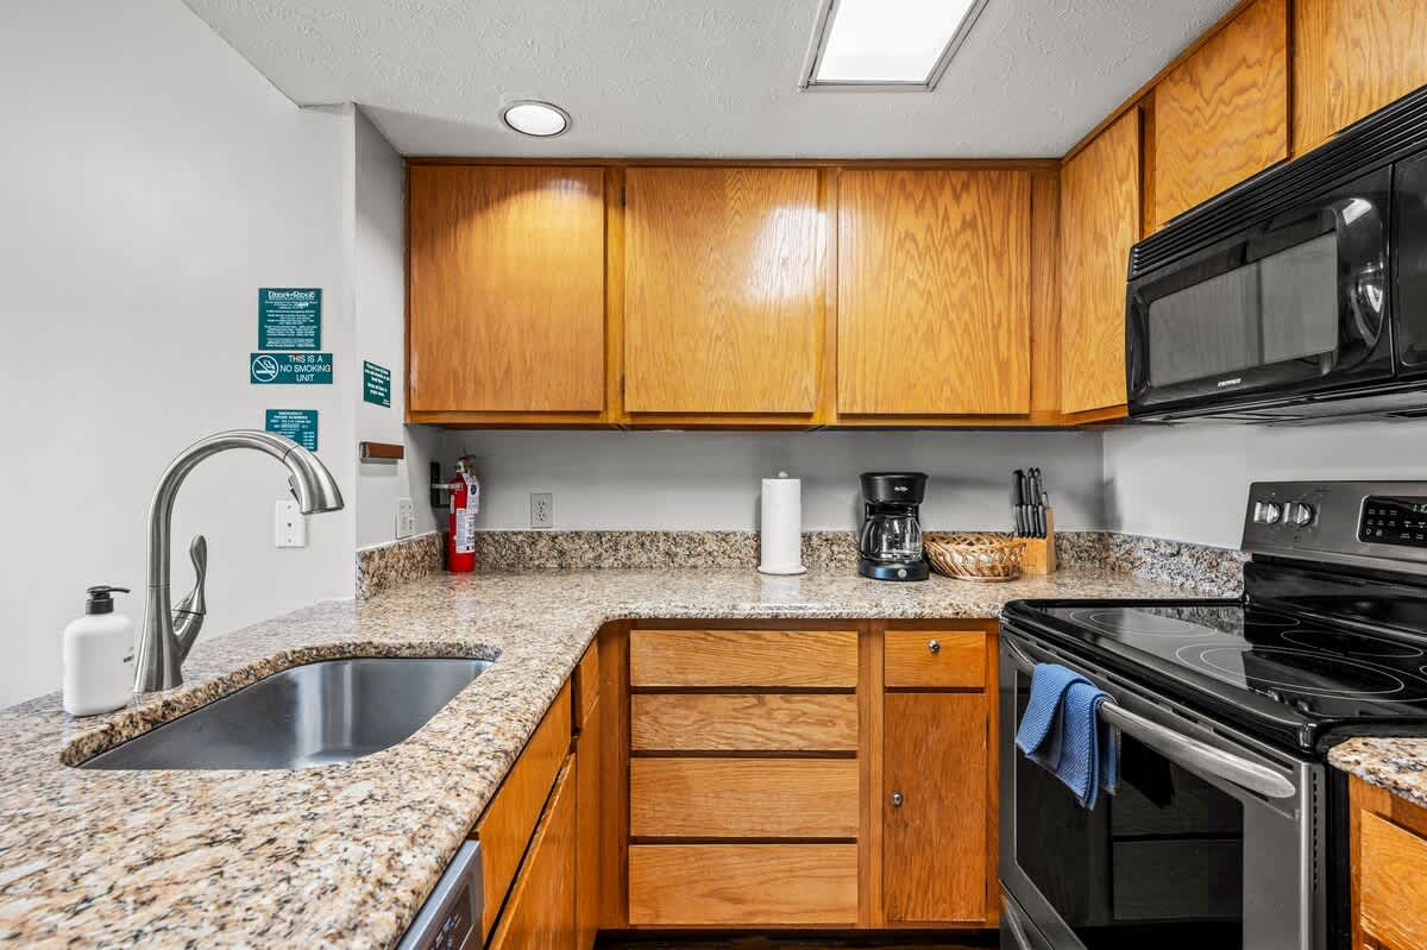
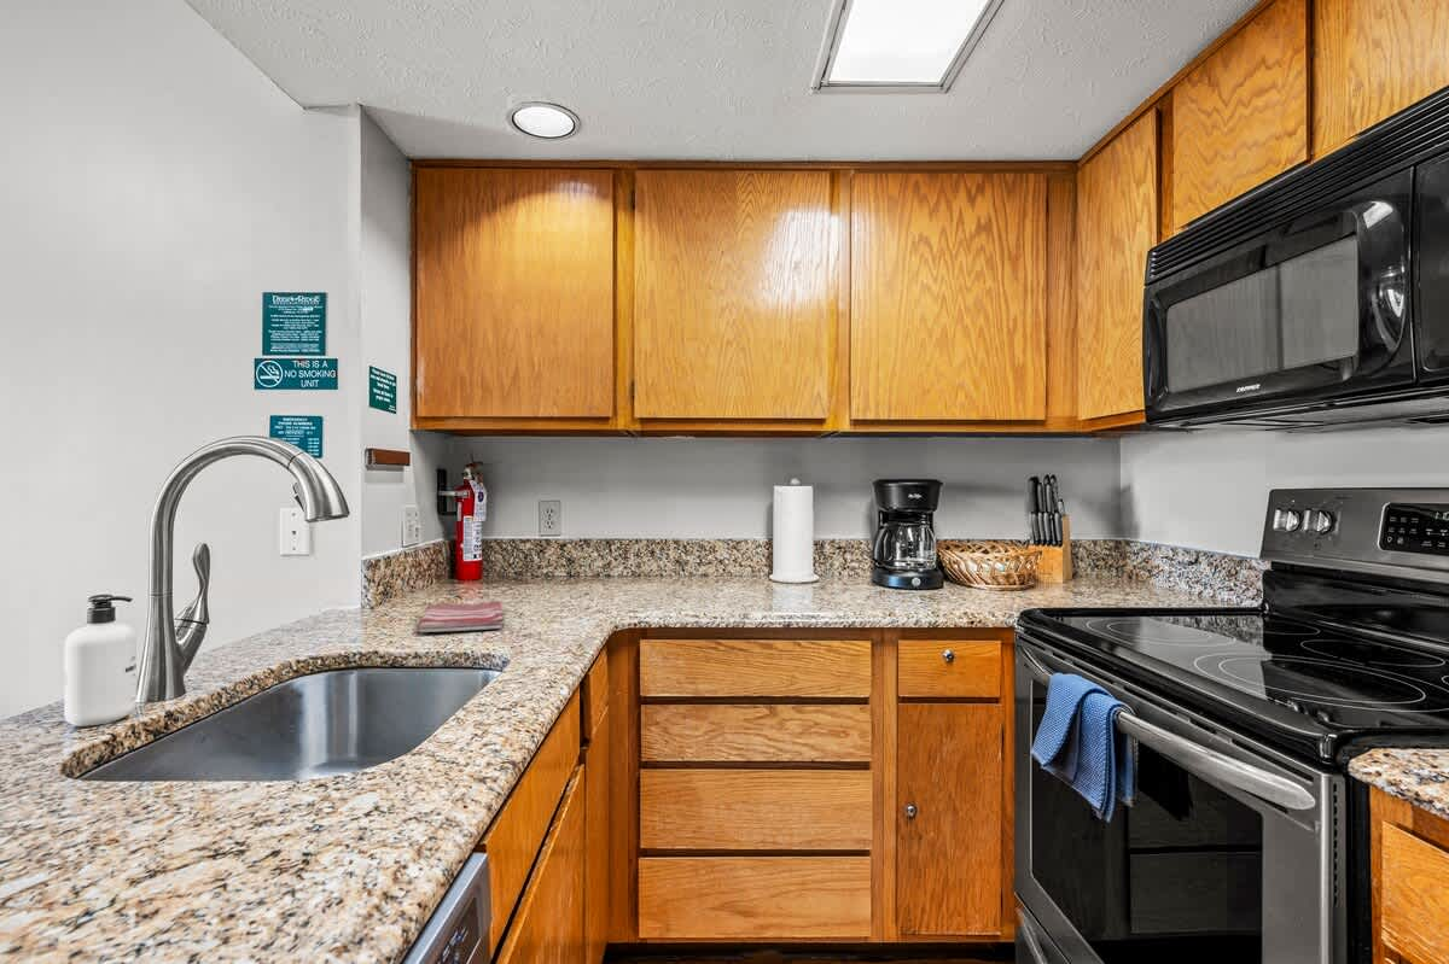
+ dish towel [418,600,506,633]
